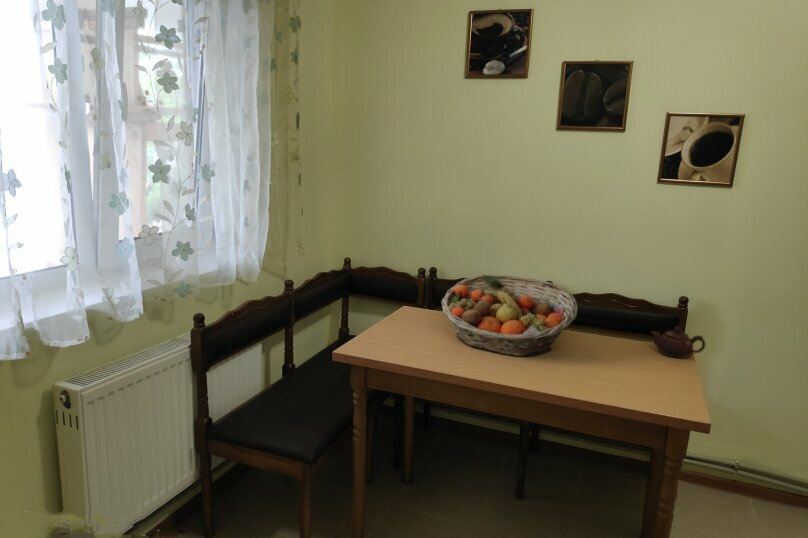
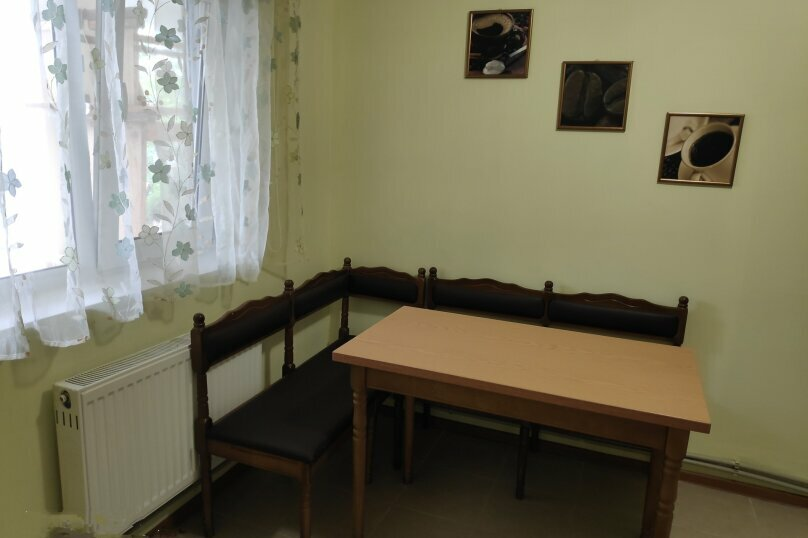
- fruit basket [440,274,578,357]
- teapot [650,325,707,359]
